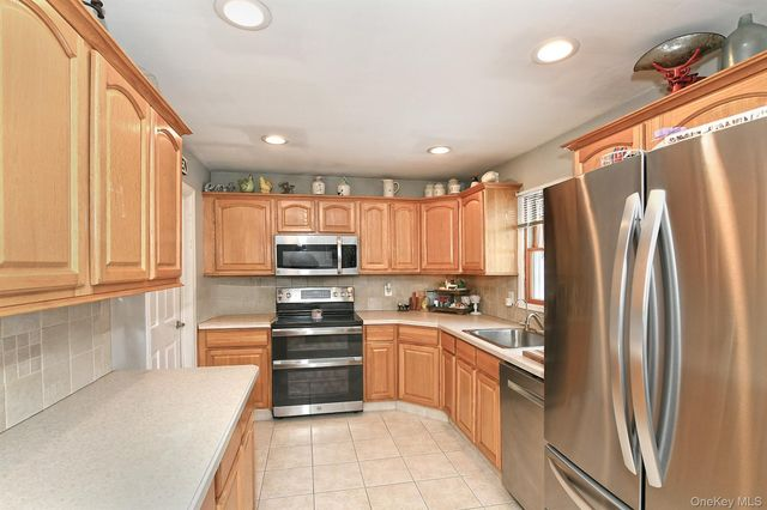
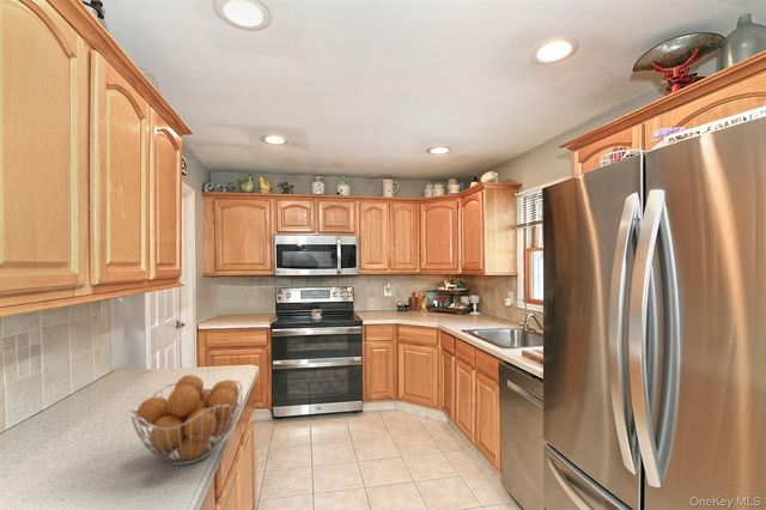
+ fruit basket [129,374,244,467]
